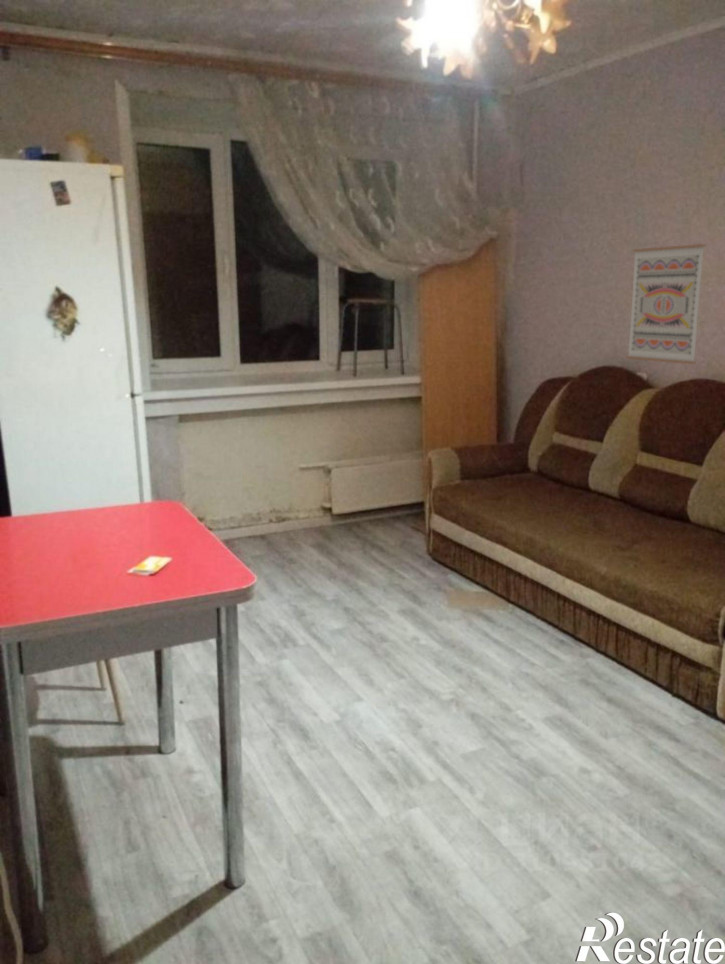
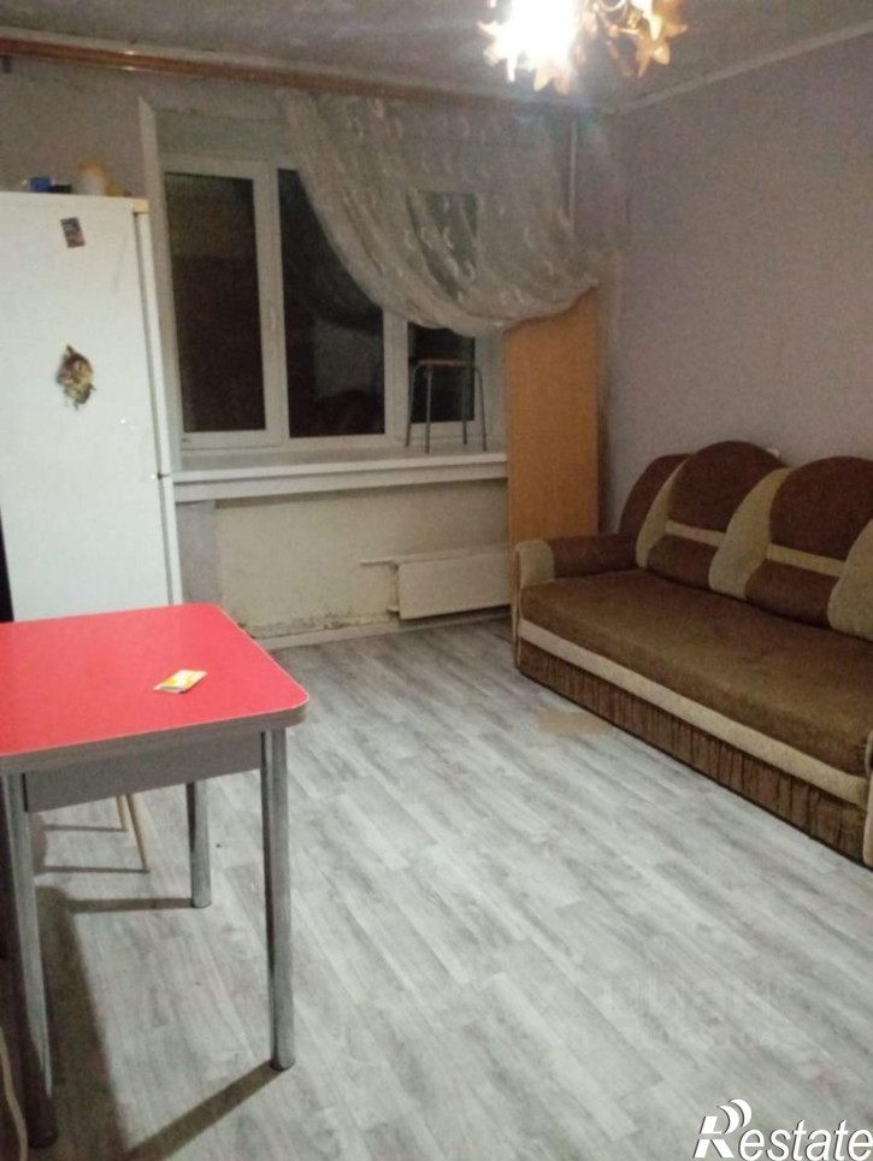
- wall art [626,243,707,365]
